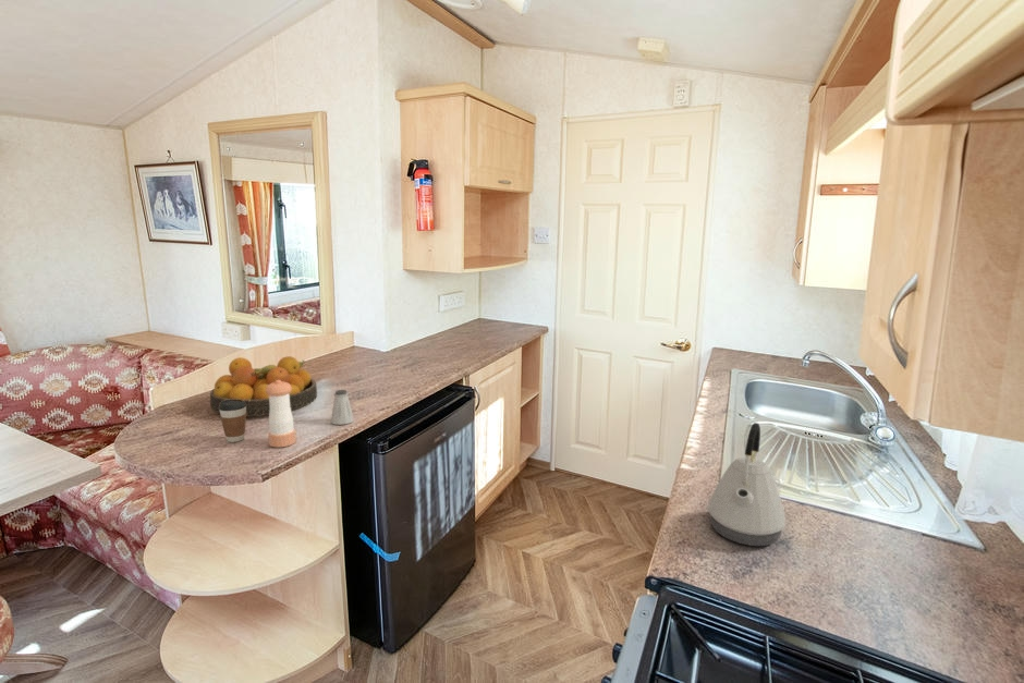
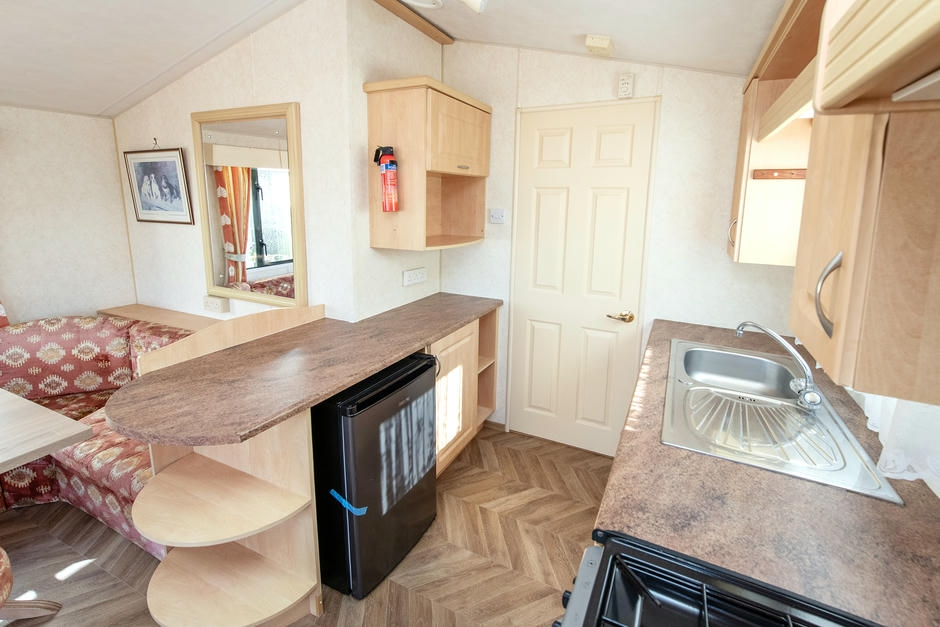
- saltshaker [330,389,355,426]
- fruit bowl [209,355,318,418]
- kettle [707,422,787,547]
- coffee cup [219,399,247,443]
- pepper shaker [266,380,297,448]
